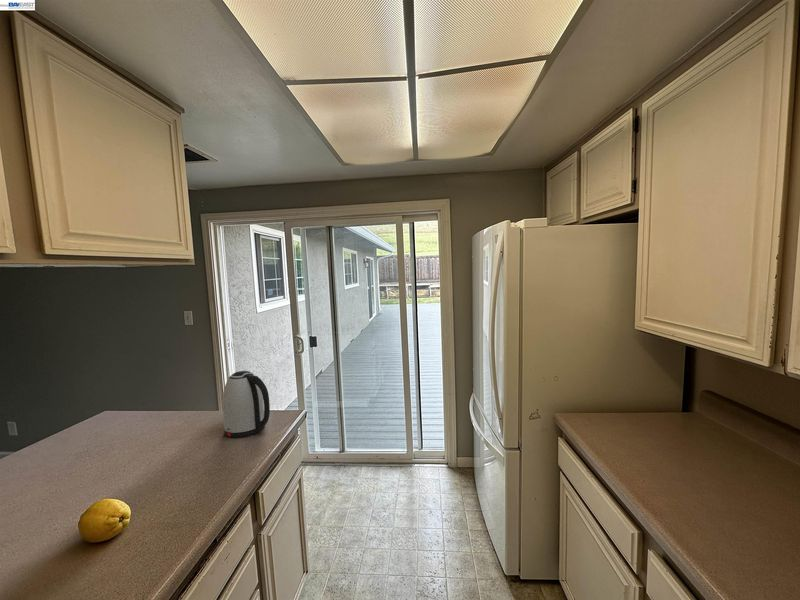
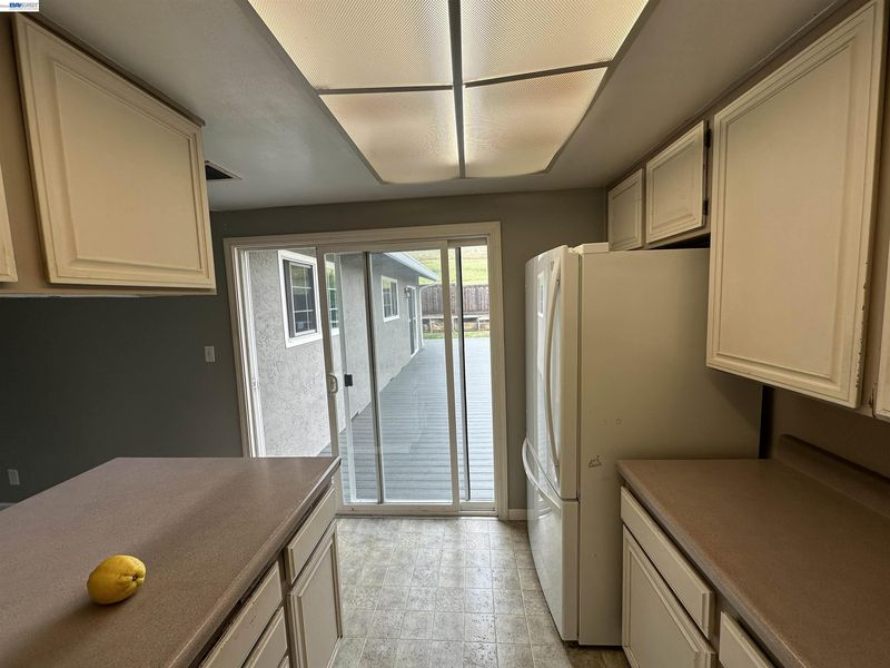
- kettle [222,370,271,439]
